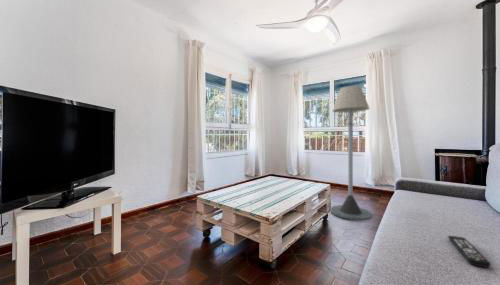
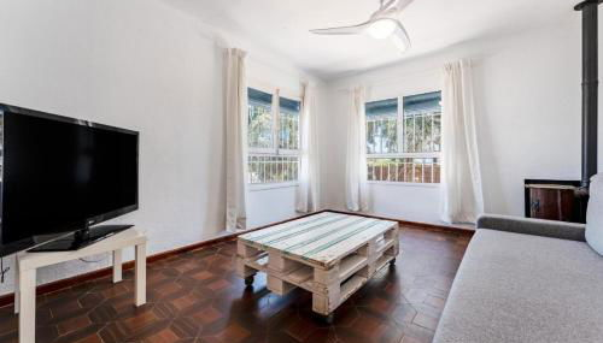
- remote control [447,235,492,268]
- floor lamp [330,85,374,222]
